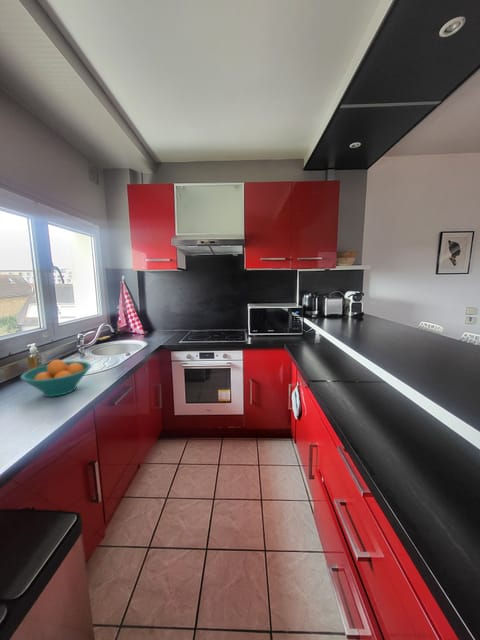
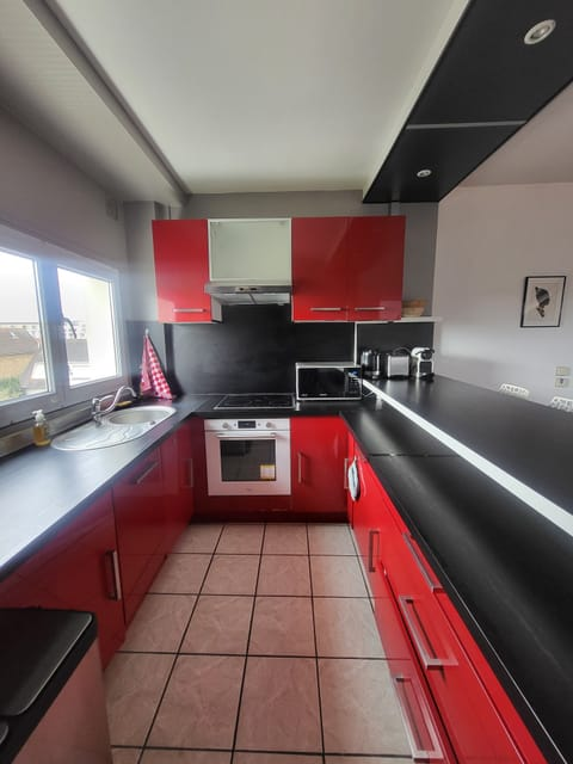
- fruit bowl [19,359,92,398]
